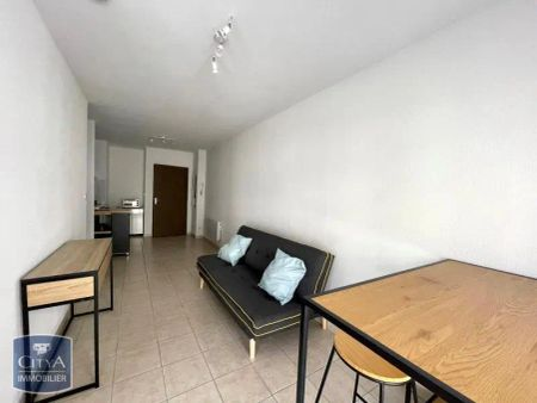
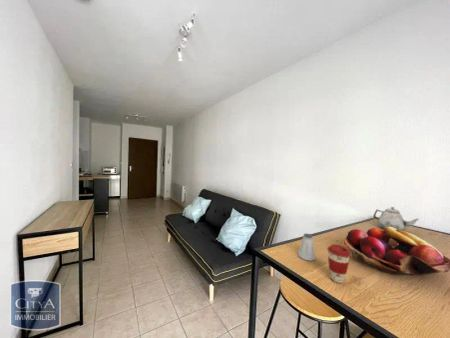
+ teapot [372,206,419,231]
+ coffee cup [326,243,352,284]
+ fruit basket [343,227,450,276]
+ saltshaker [297,232,316,262]
